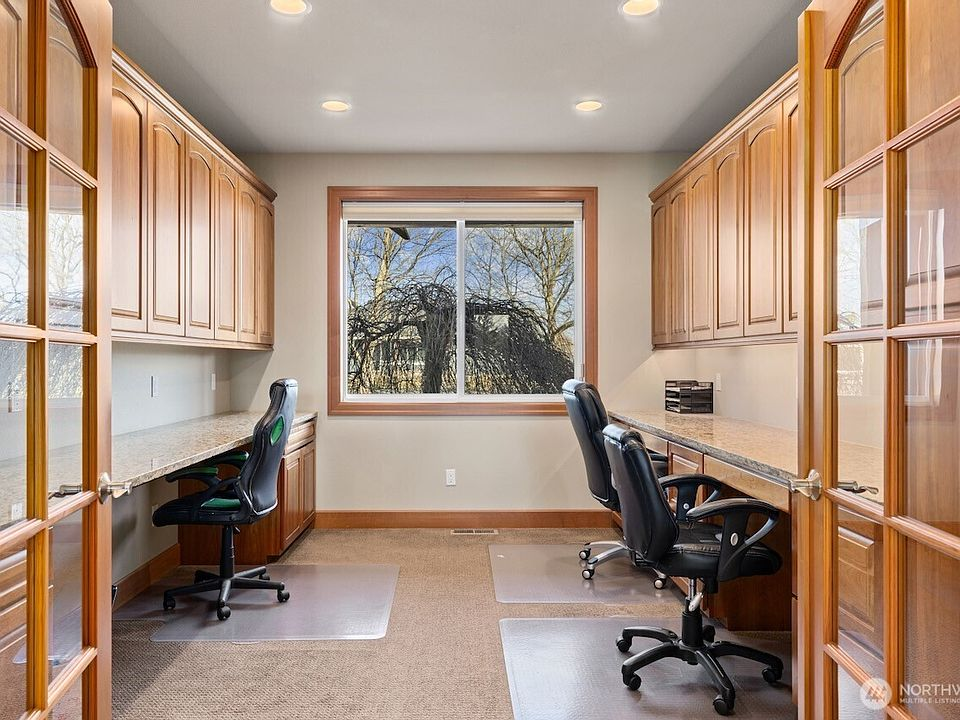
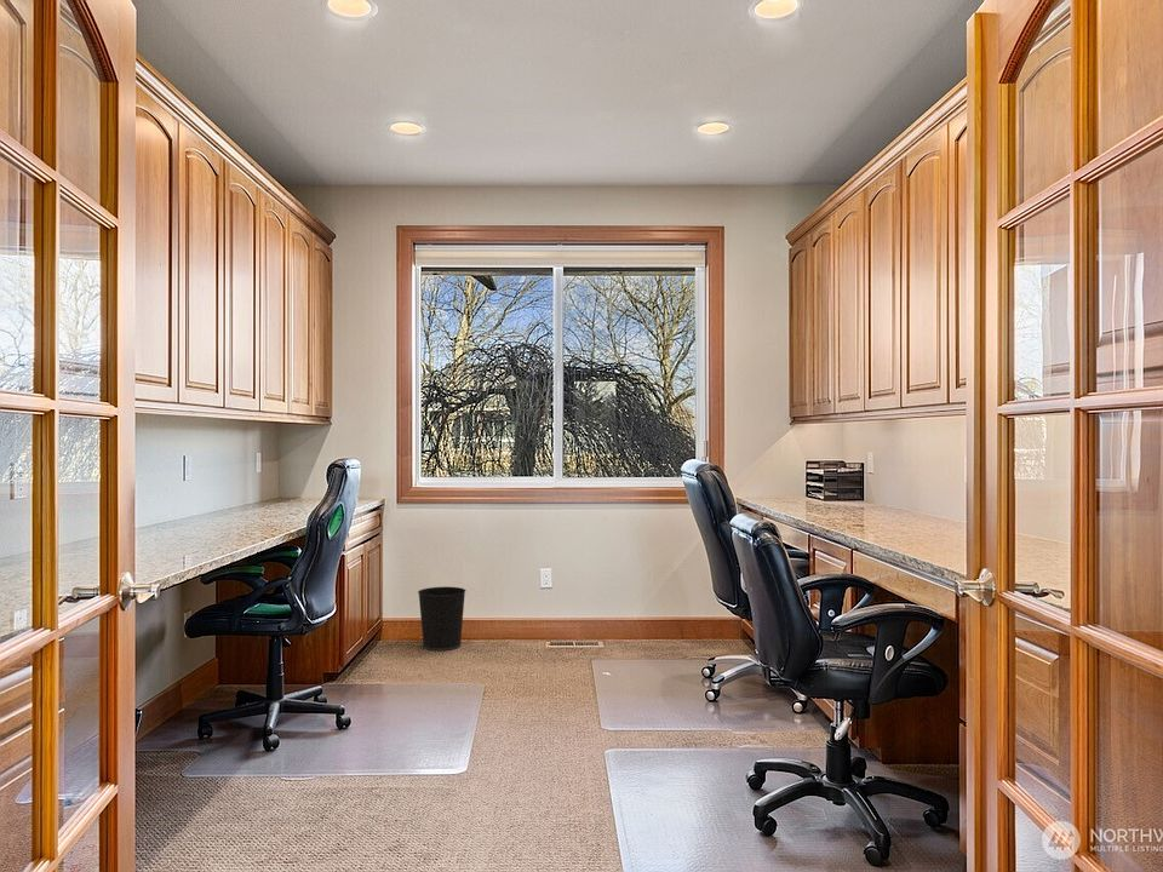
+ wastebasket [417,586,468,652]
